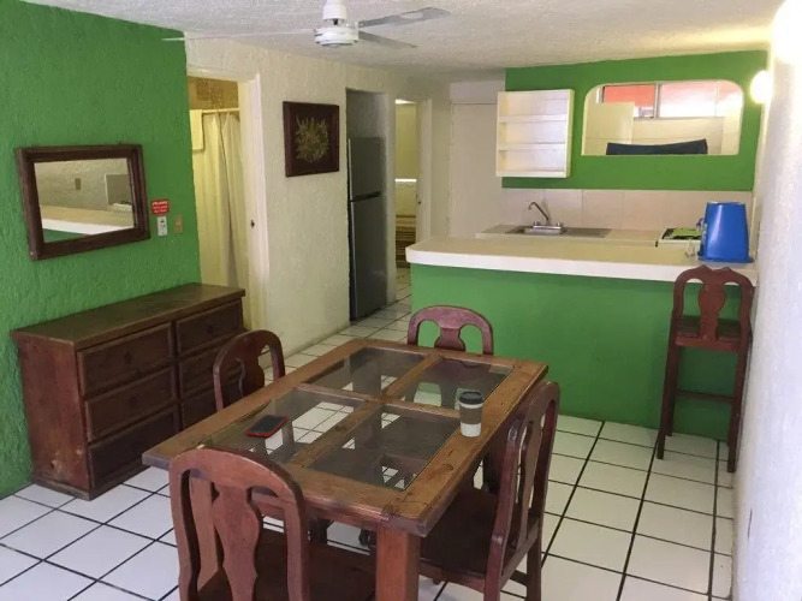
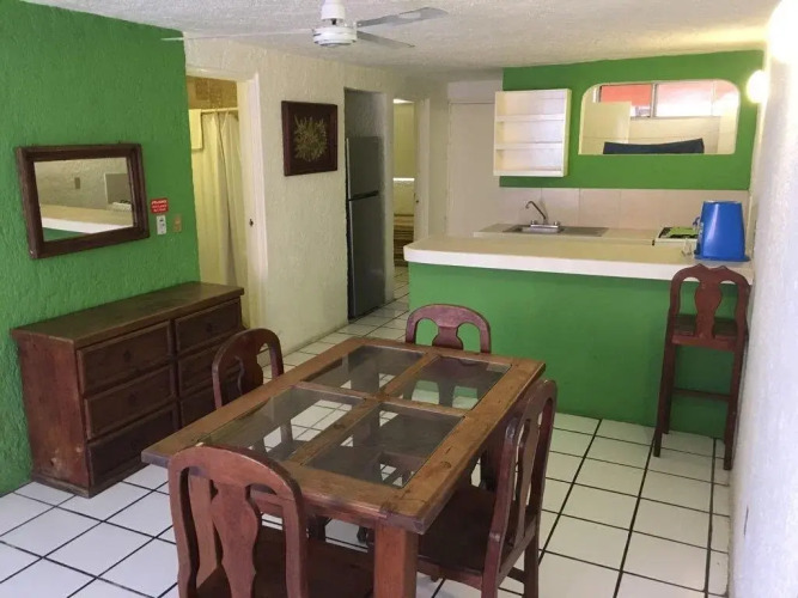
- cell phone [245,413,289,438]
- coffee cup [457,389,486,438]
